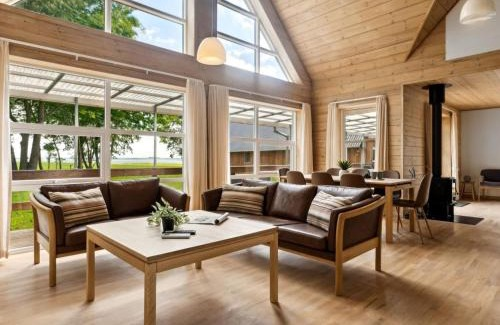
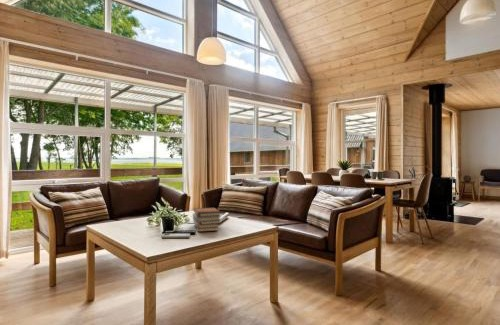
+ book stack [192,207,222,233]
